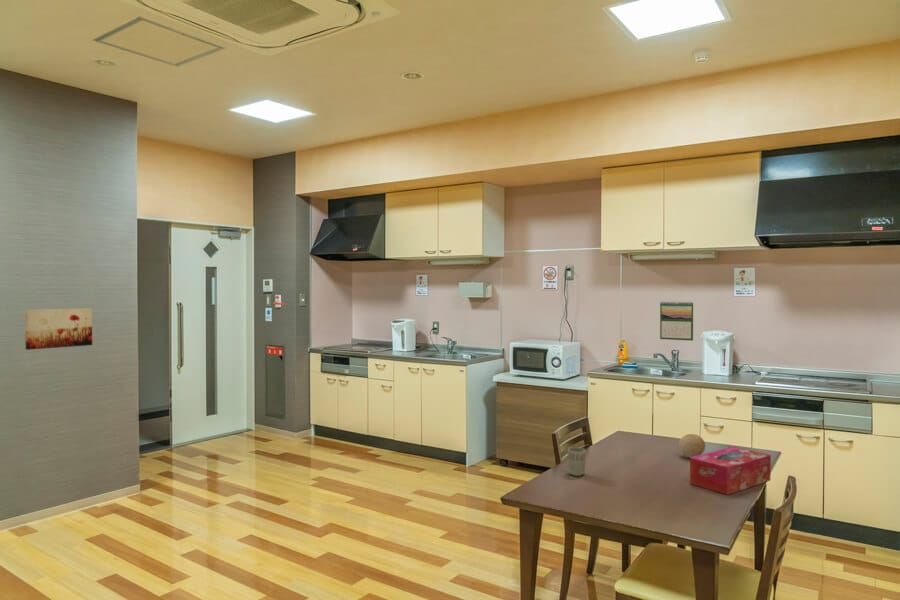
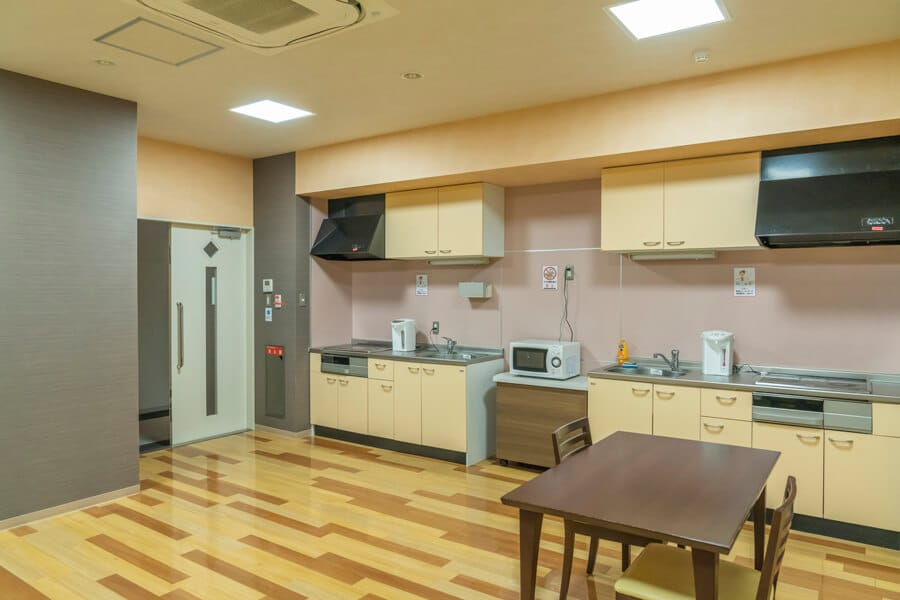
- cup [567,446,586,477]
- wall art [24,307,93,351]
- tissue box [689,445,772,496]
- calendar [659,300,694,342]
- fruit [678,433,706,459]
